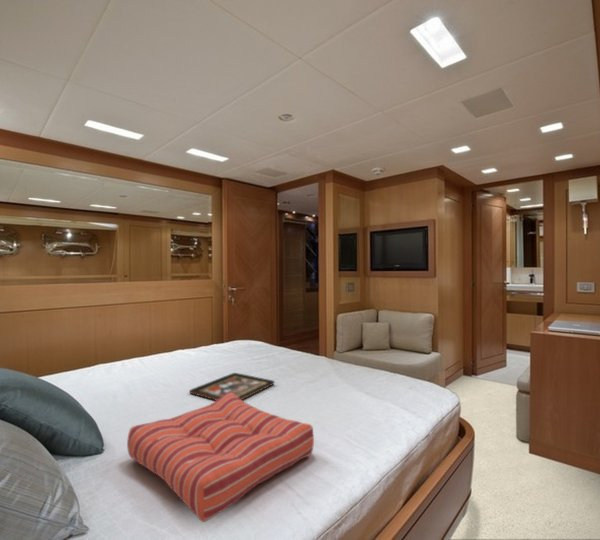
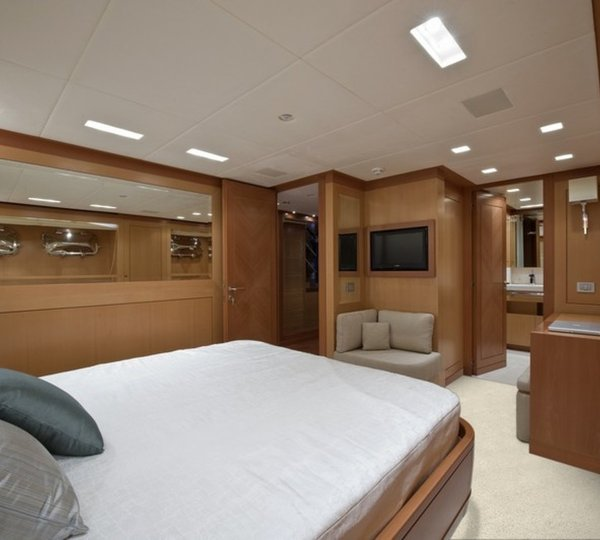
- decorative tray [188,372,276,401]
- seat cushion [126,391,315,523]
